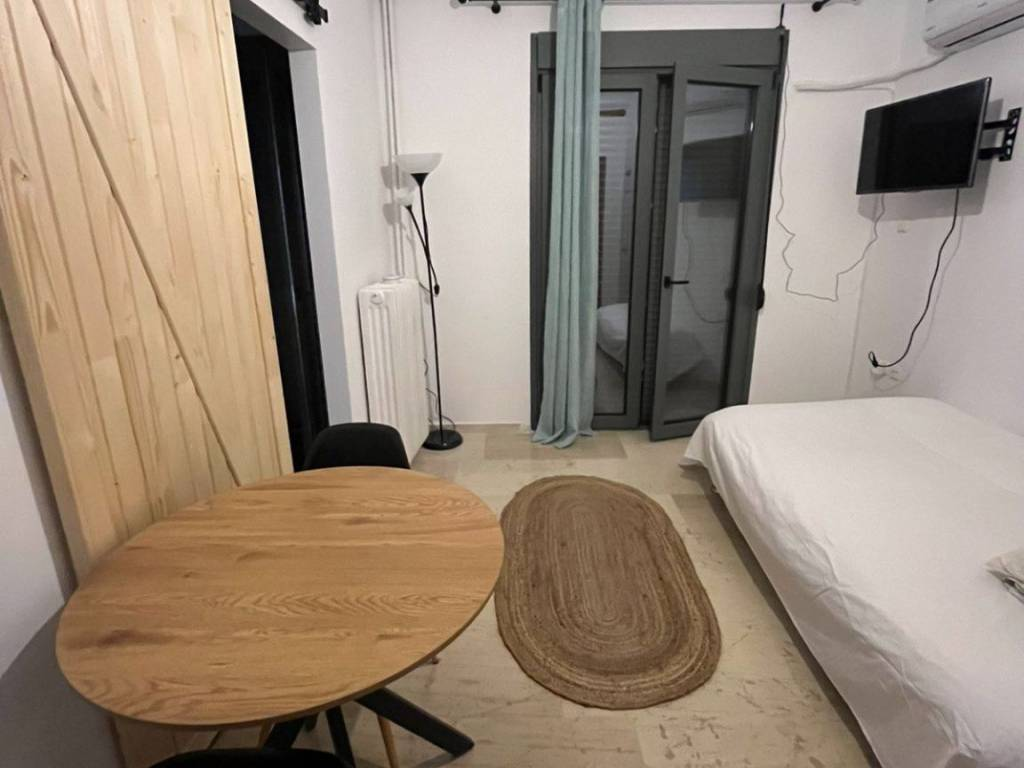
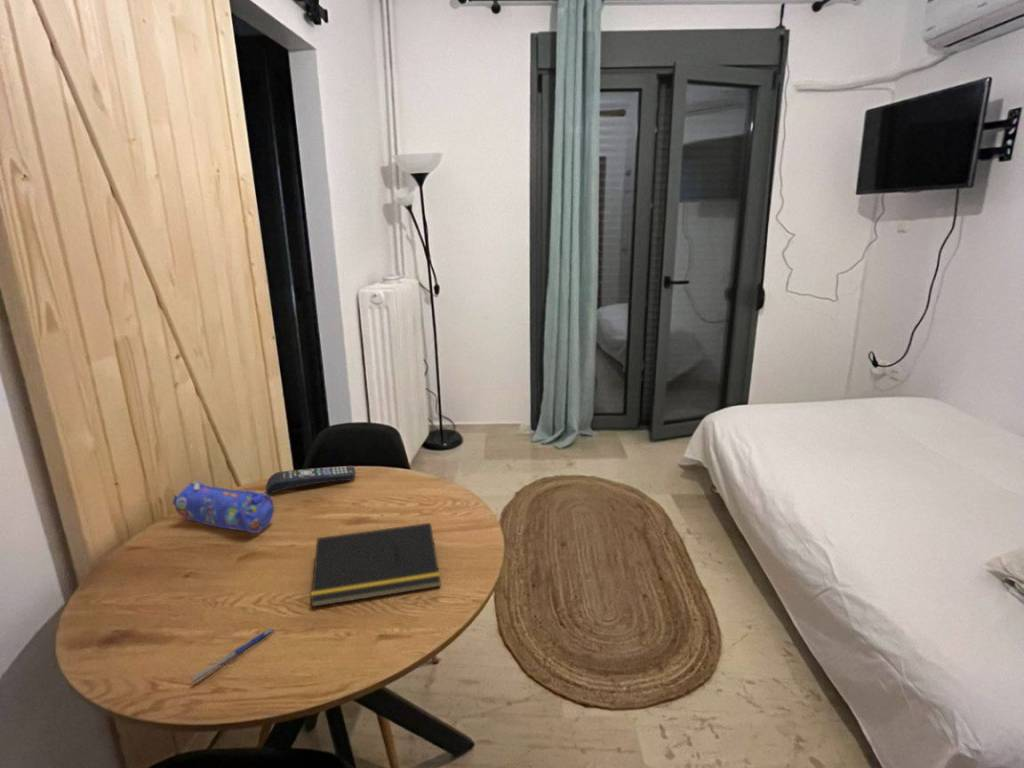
+ pencil case [170,480,275,534]
+ notepad [310,522,442,608]
+ pen [189,627,275,684]
+ remote control [265,465,357,495]
